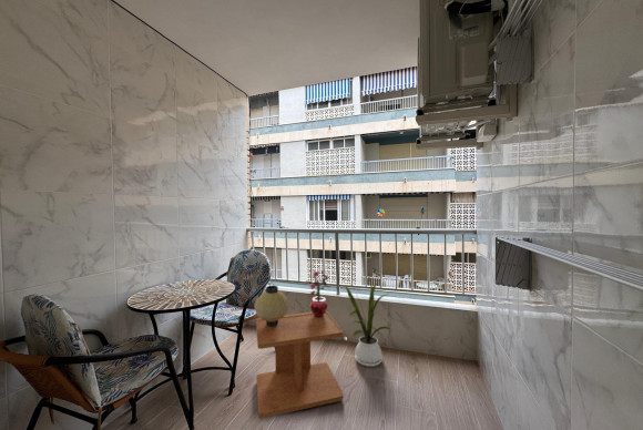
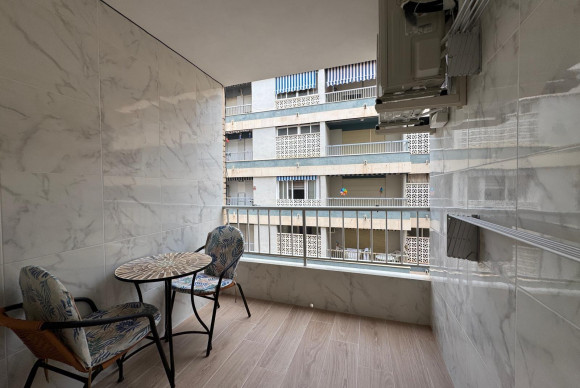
- potted plant [305,269,331,317]
- side table [255,310,345,420]
- lantern [254,280,290,326]
- house plant [339,276,394,368]
